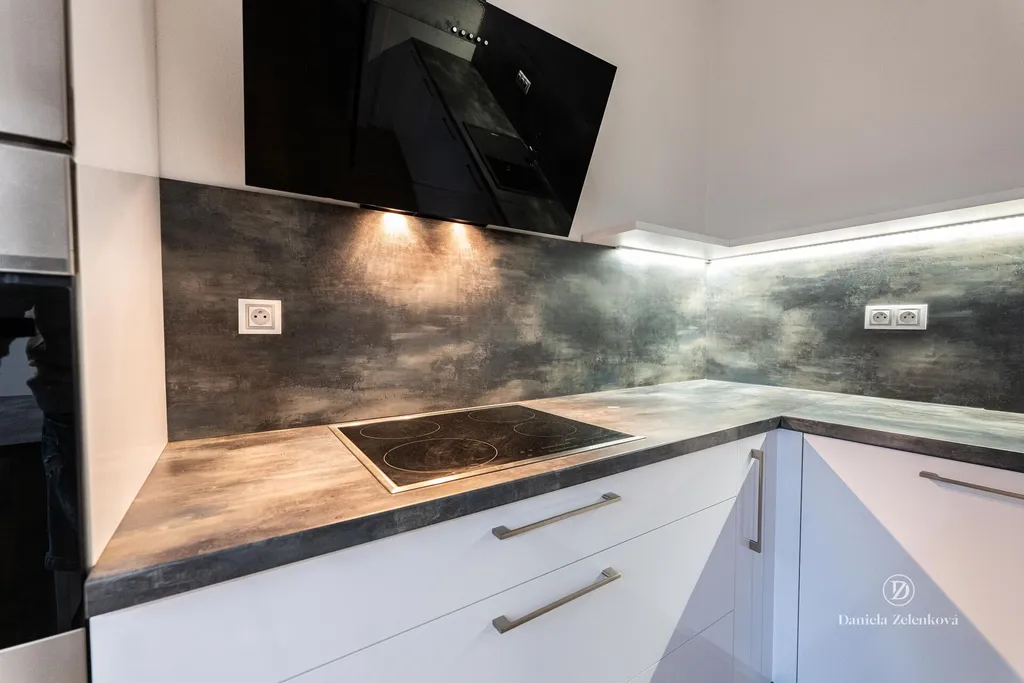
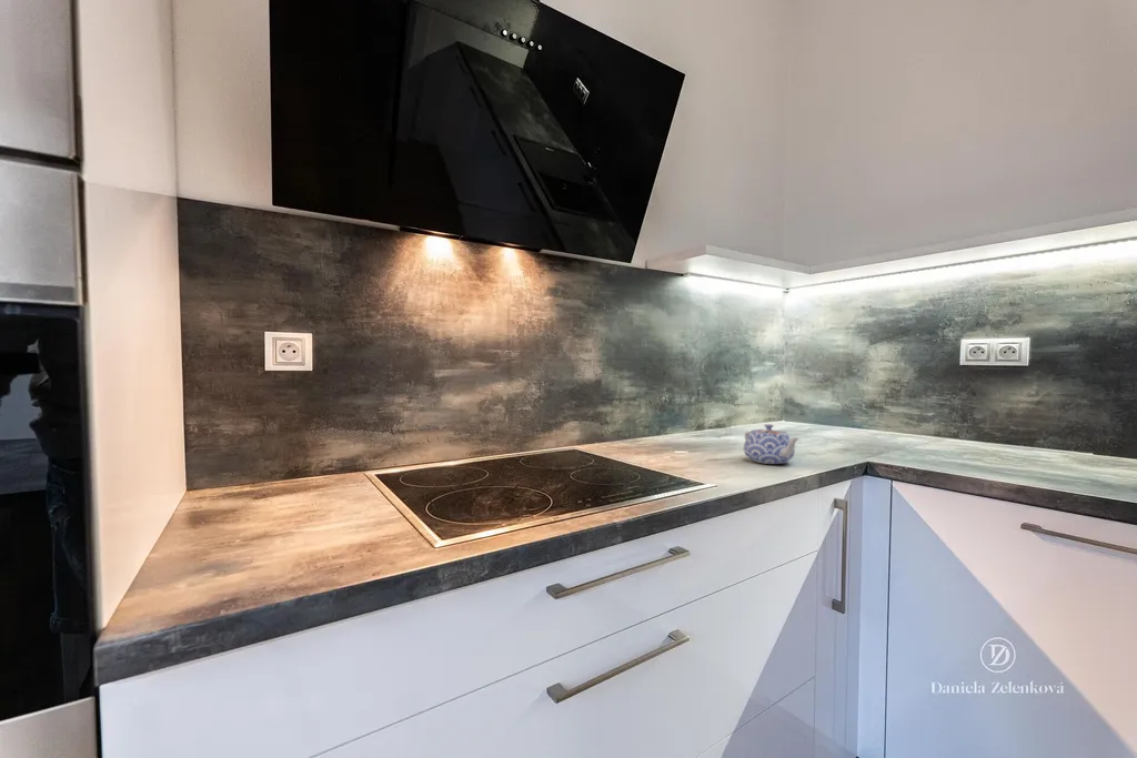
+ teapot [743,423,799,465]
